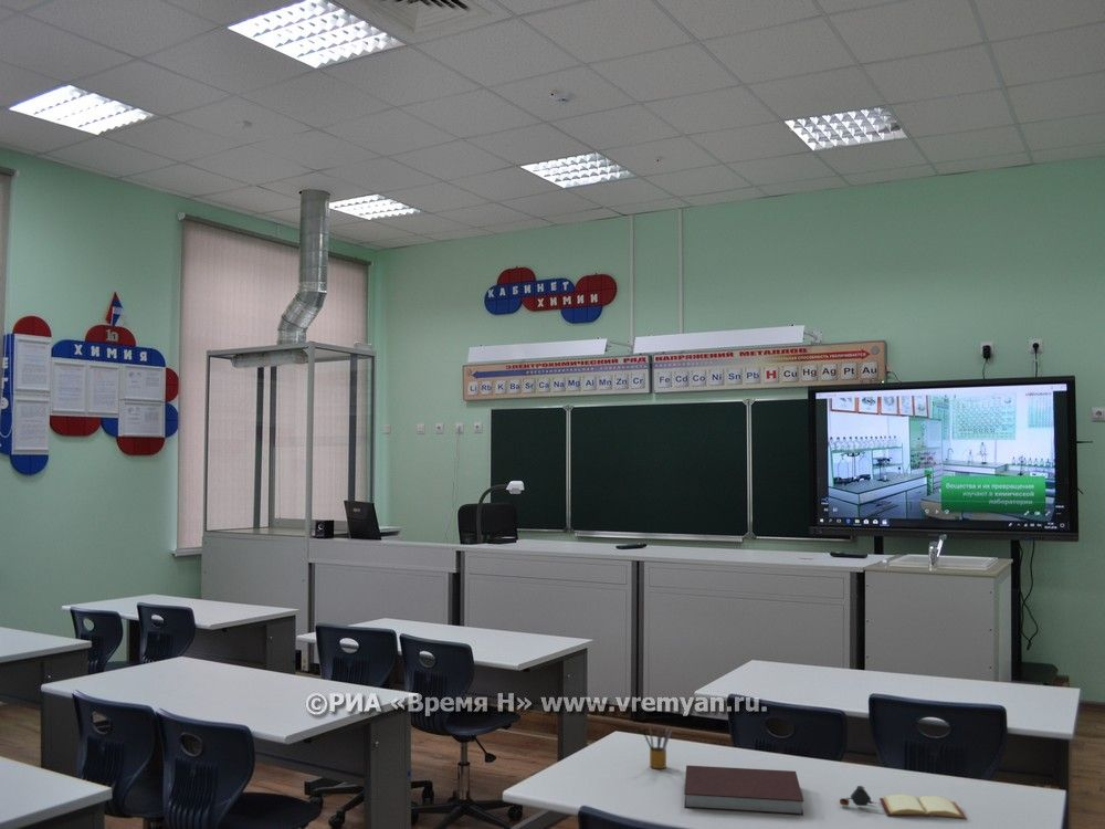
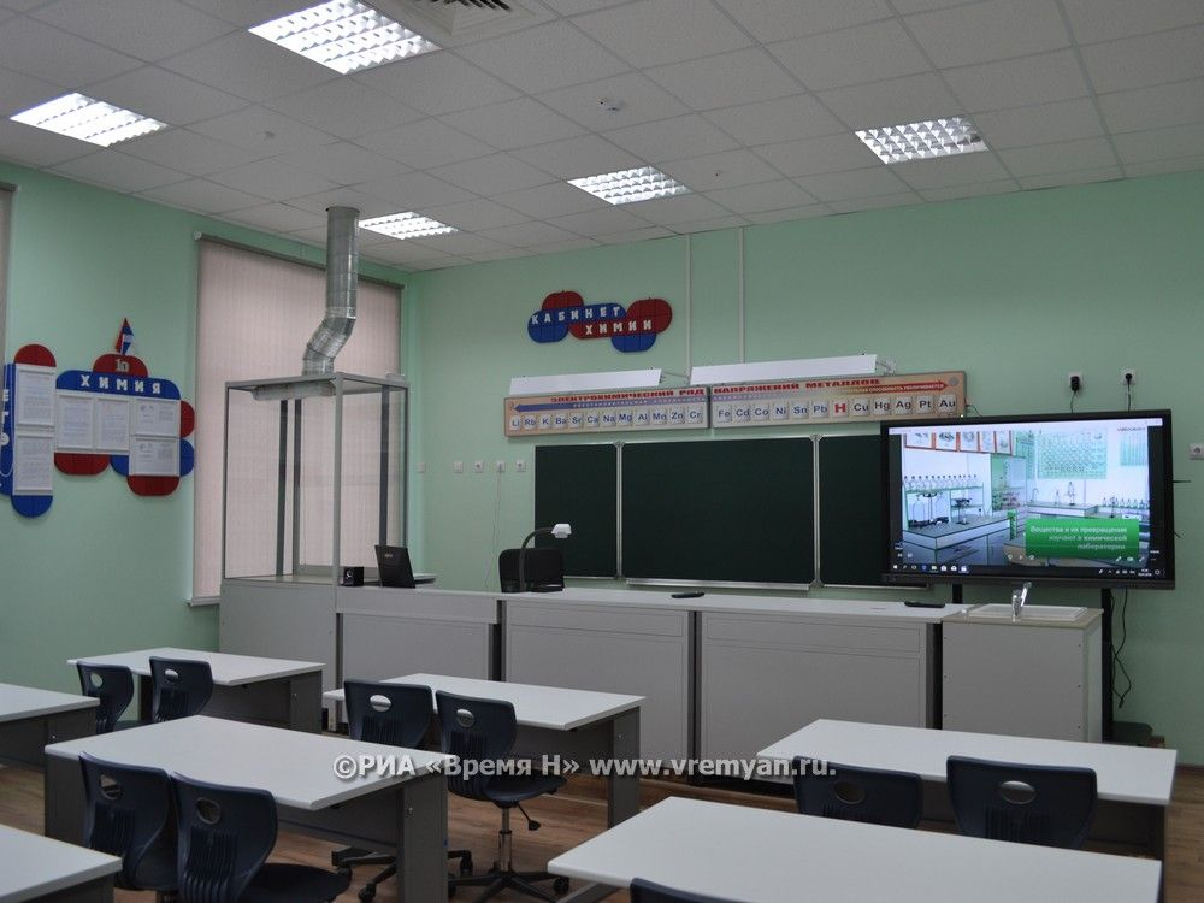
- book [839,785,968,821]
- notebook [683,764,804,817]
- pencil box [641,725,673,769]
